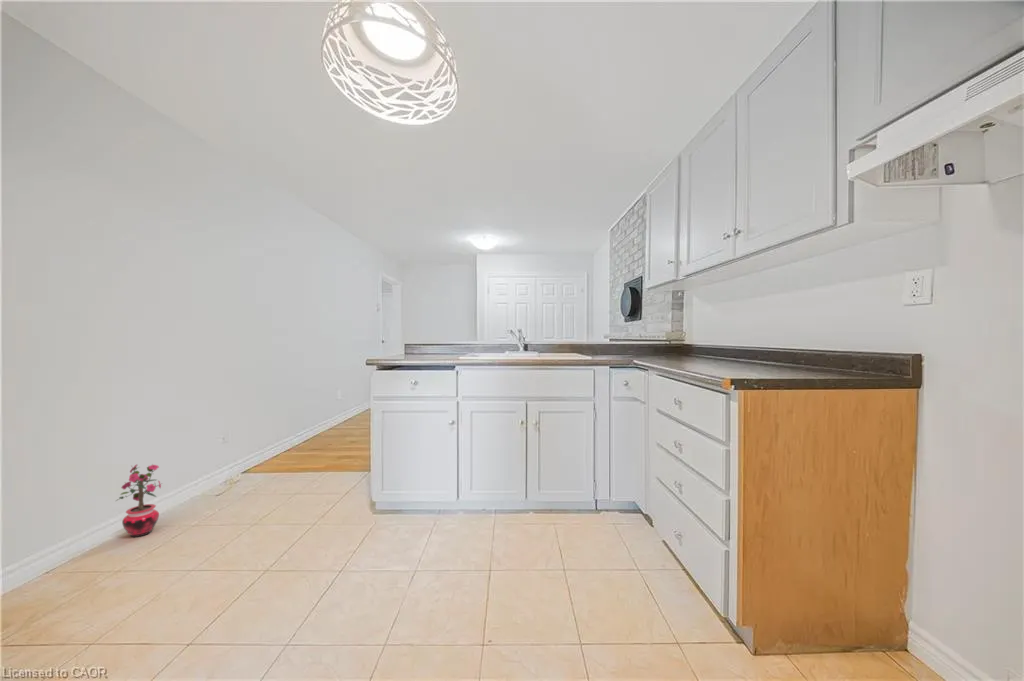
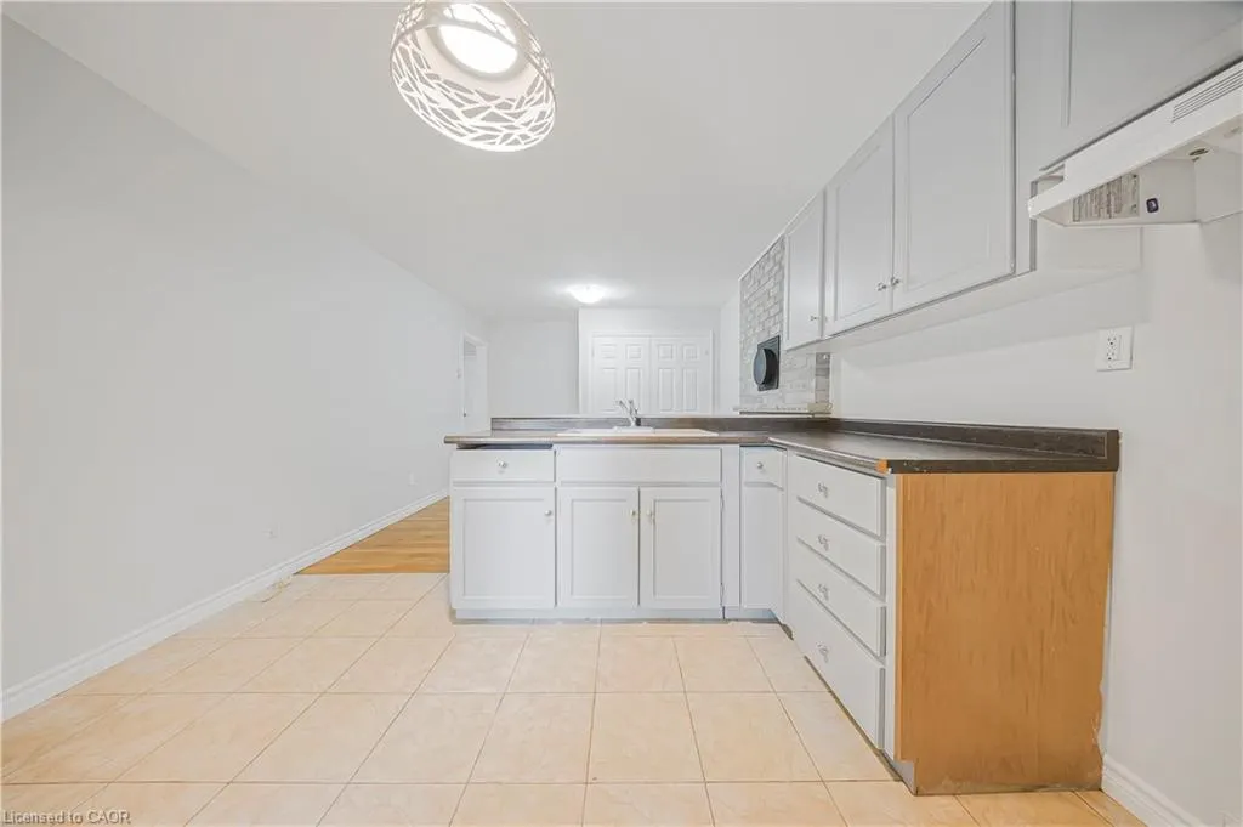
- potted plant [115,463,162,538]
